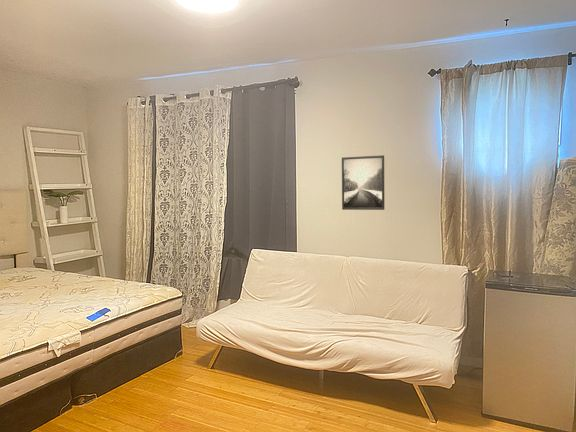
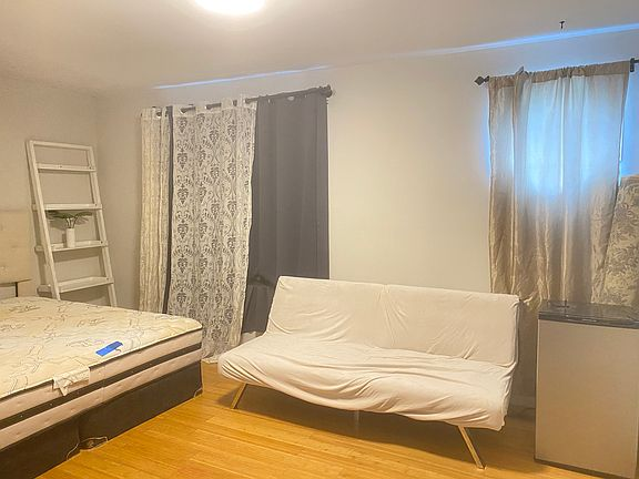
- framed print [341,154,386,211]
